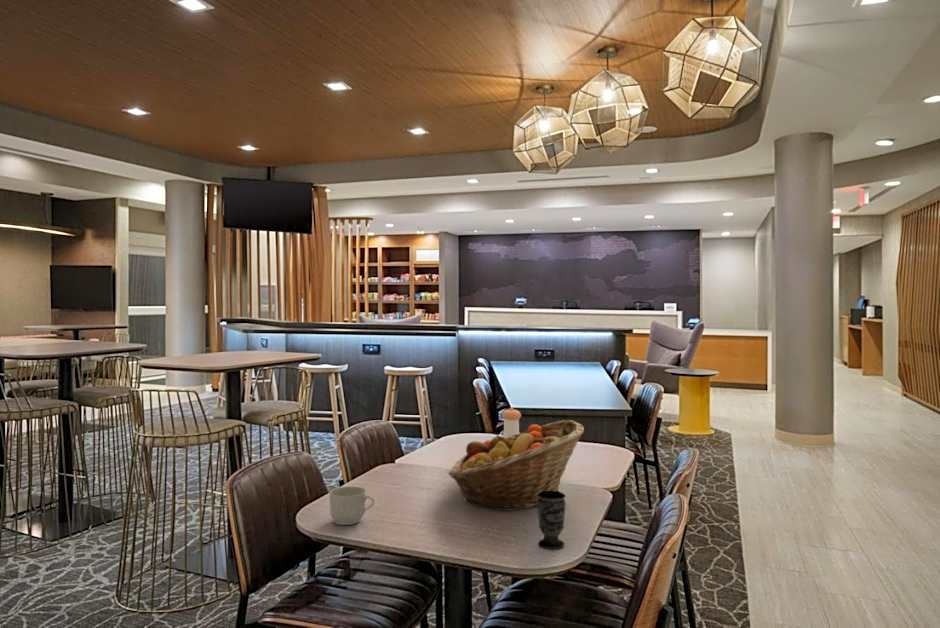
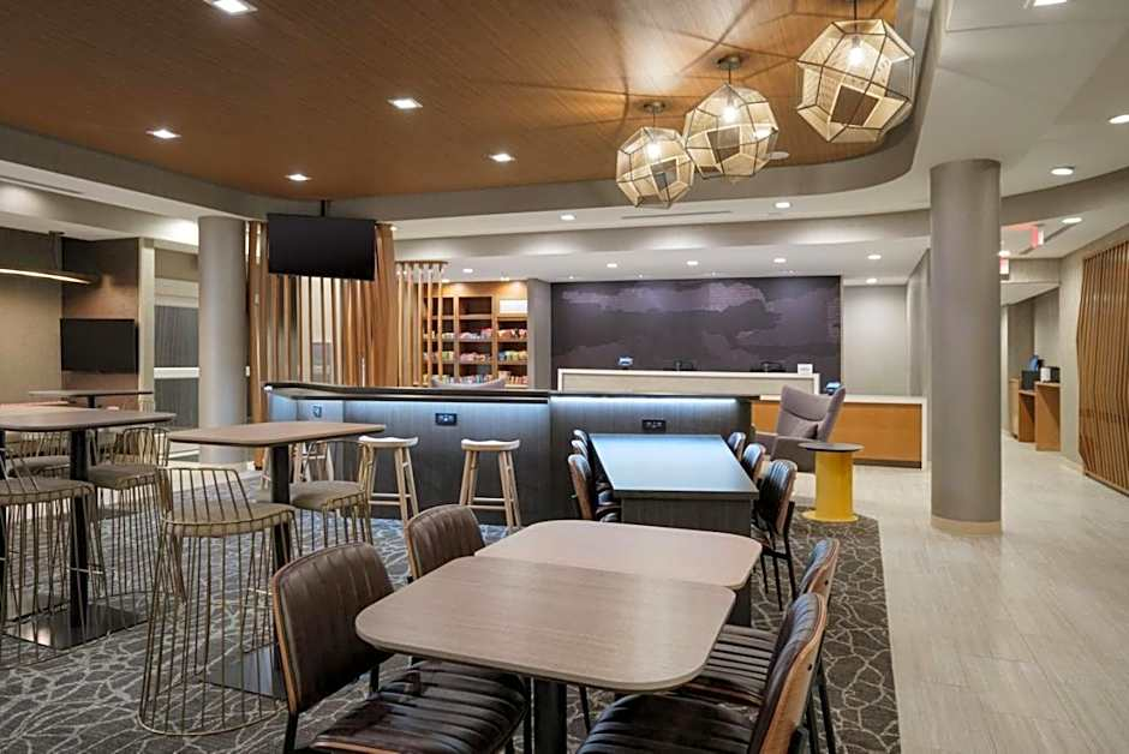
- cup [537,491,566,550]
- pepper shaker [501,407,522,438]
- fruit basket [447,419,585,512]
- mug [329,486,375,526]
